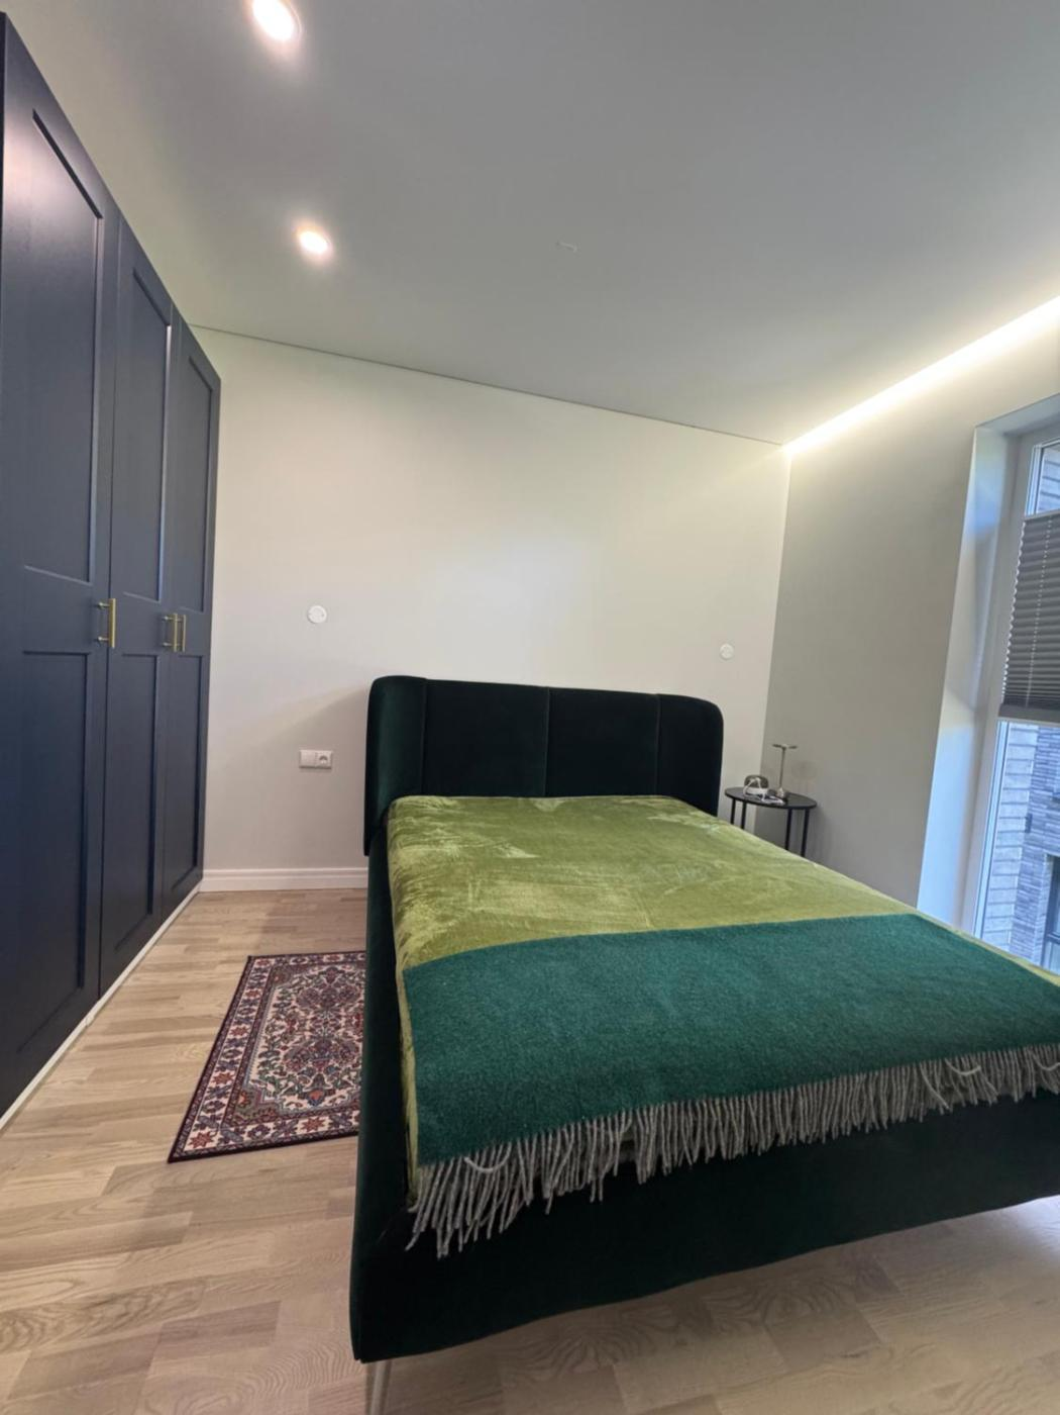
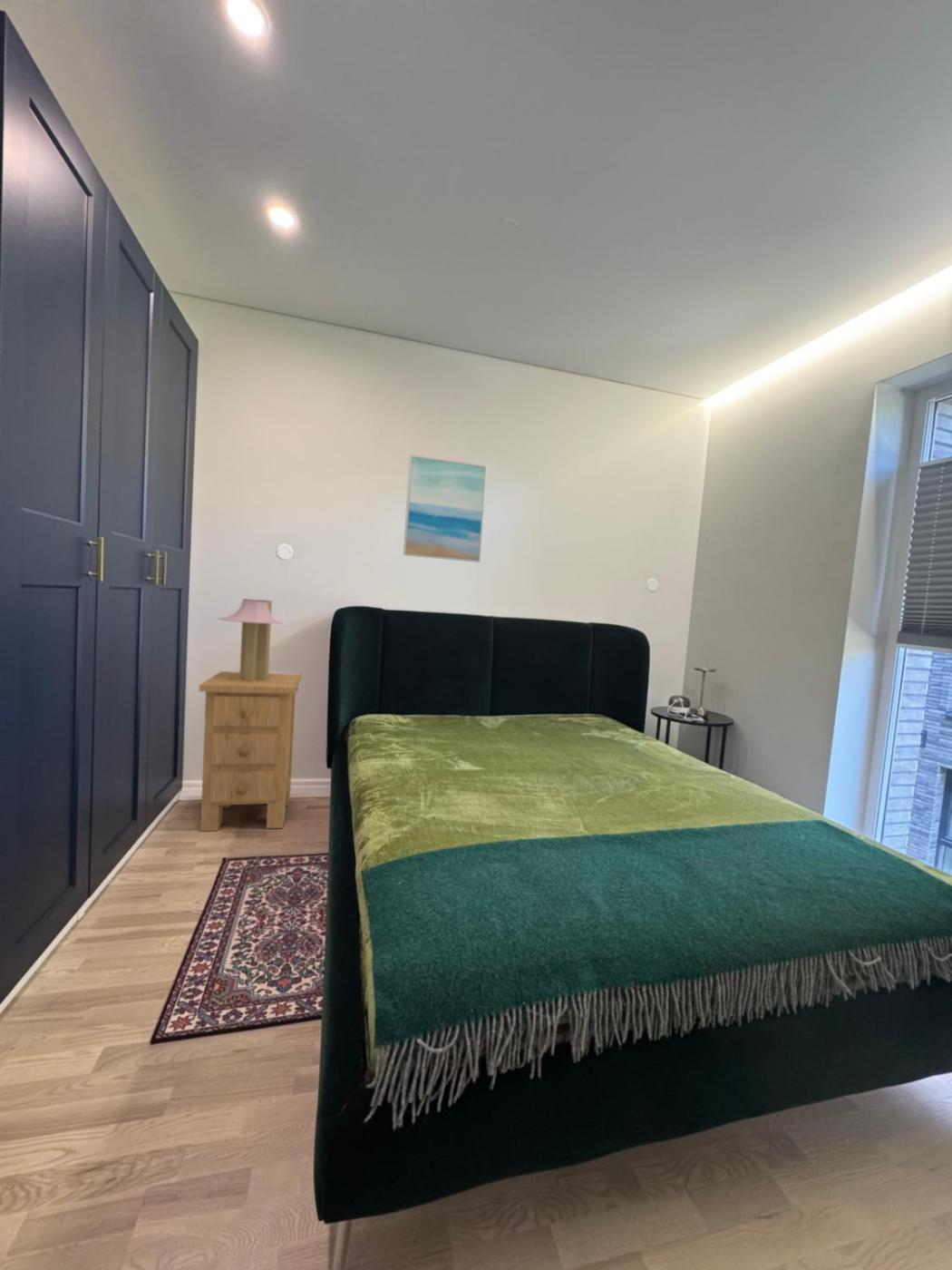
+ table lamp [217,598,284,681]
+ nightstand [199,670,302,833]
+ wall art [403,454,488,563]
